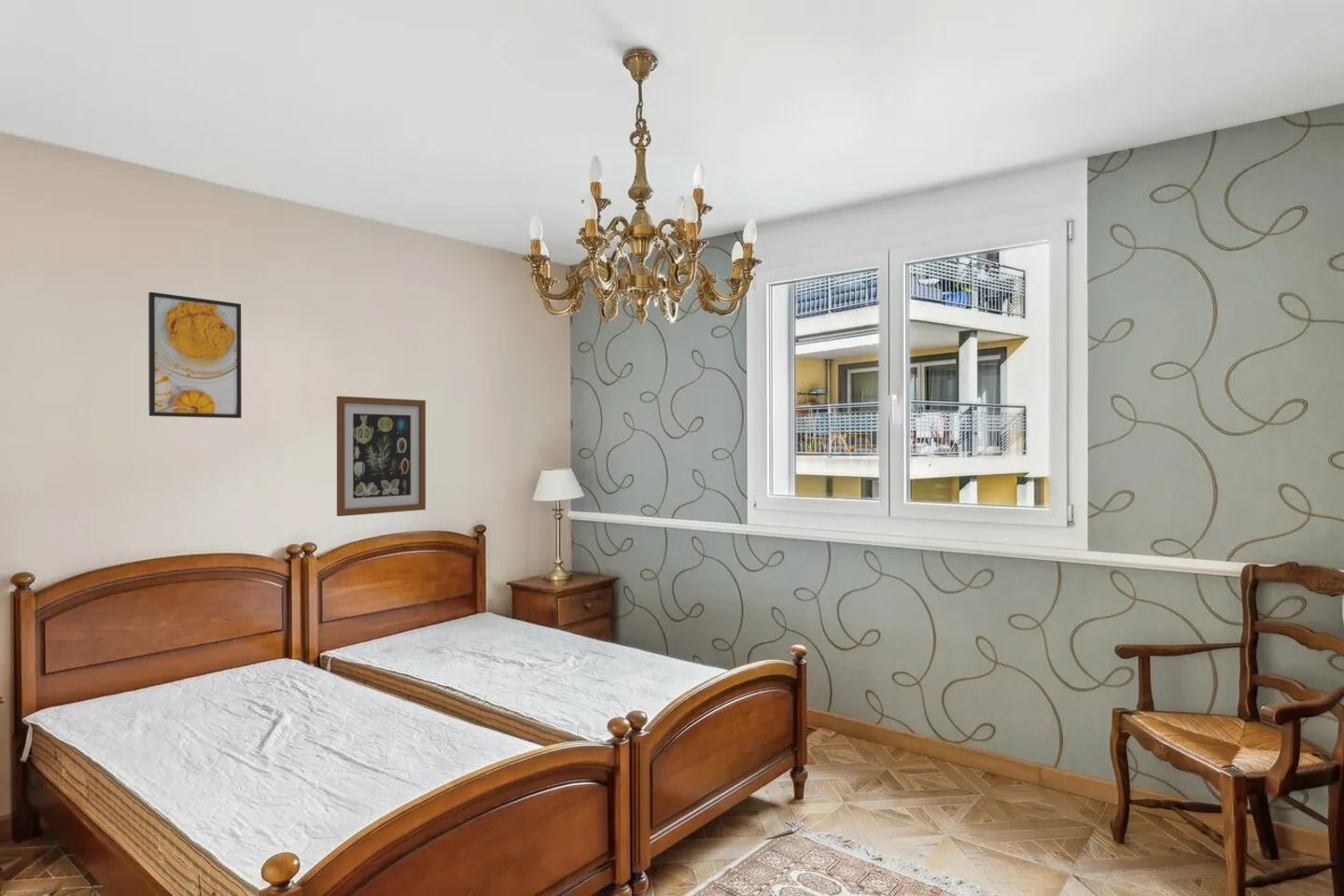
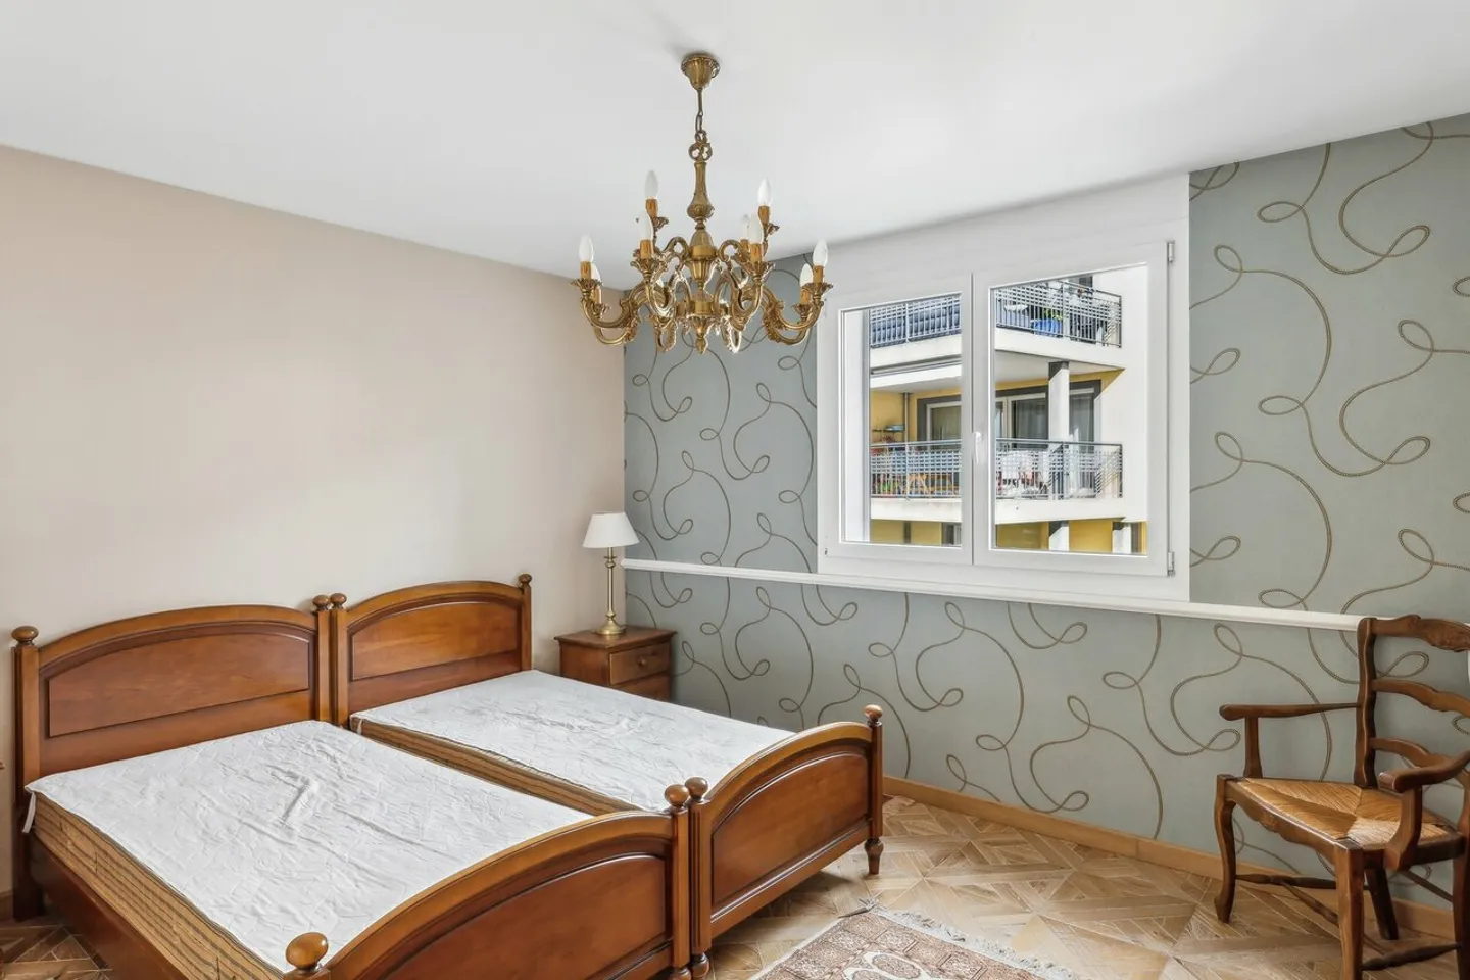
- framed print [147,291,243,419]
- wall art [336,395,427,517]
